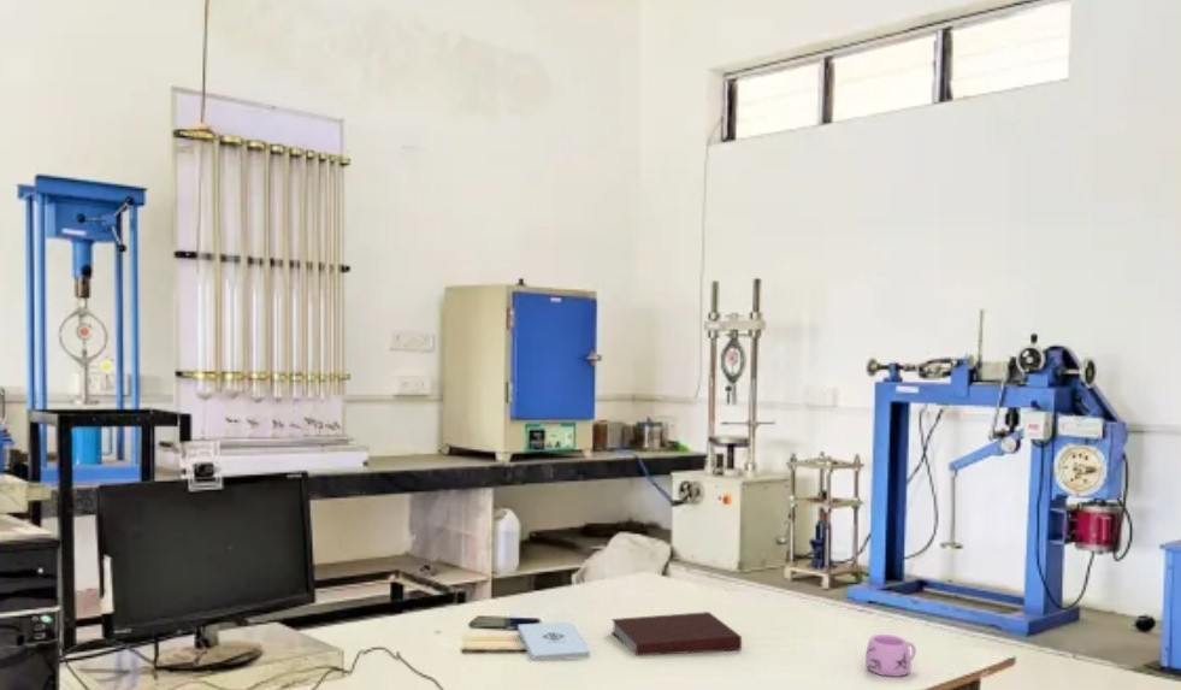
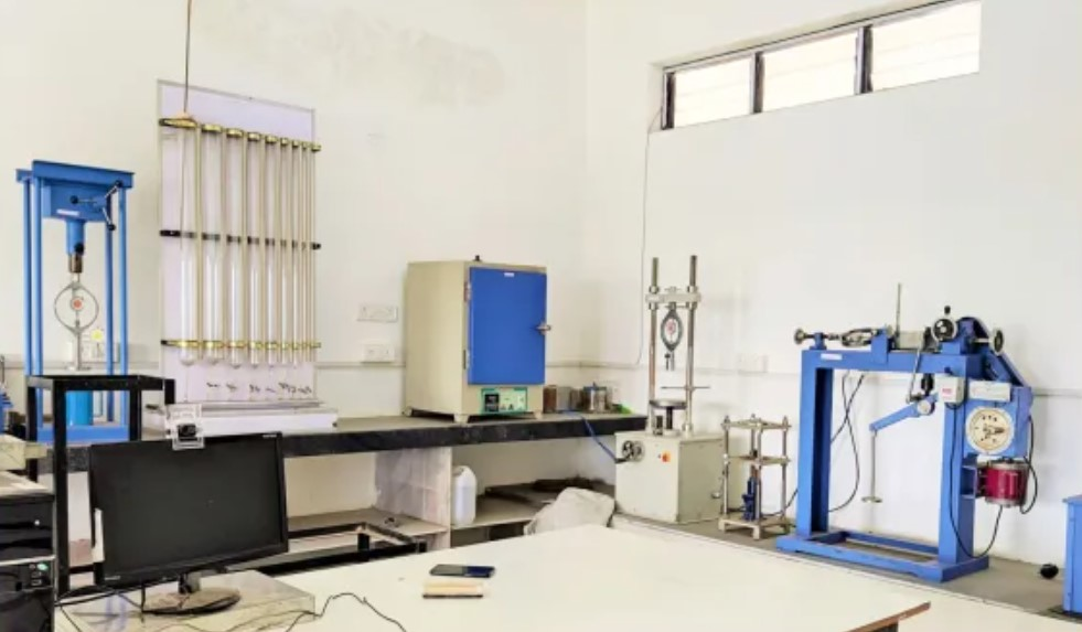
- mug [864,633,917,678]
- notebook [610,611,743,656]
- notepad [516,620,591,661]
